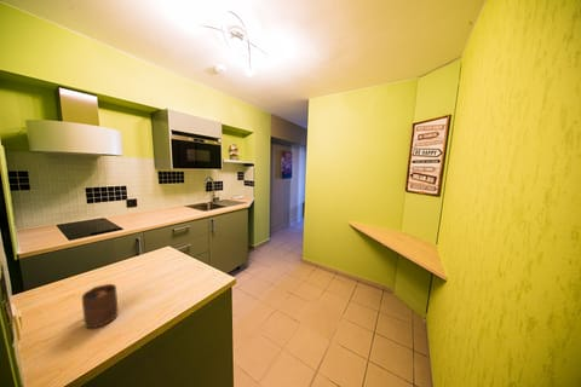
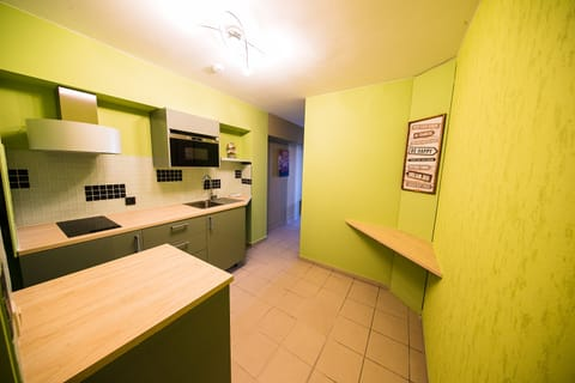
- cup [81,283,120,329]
